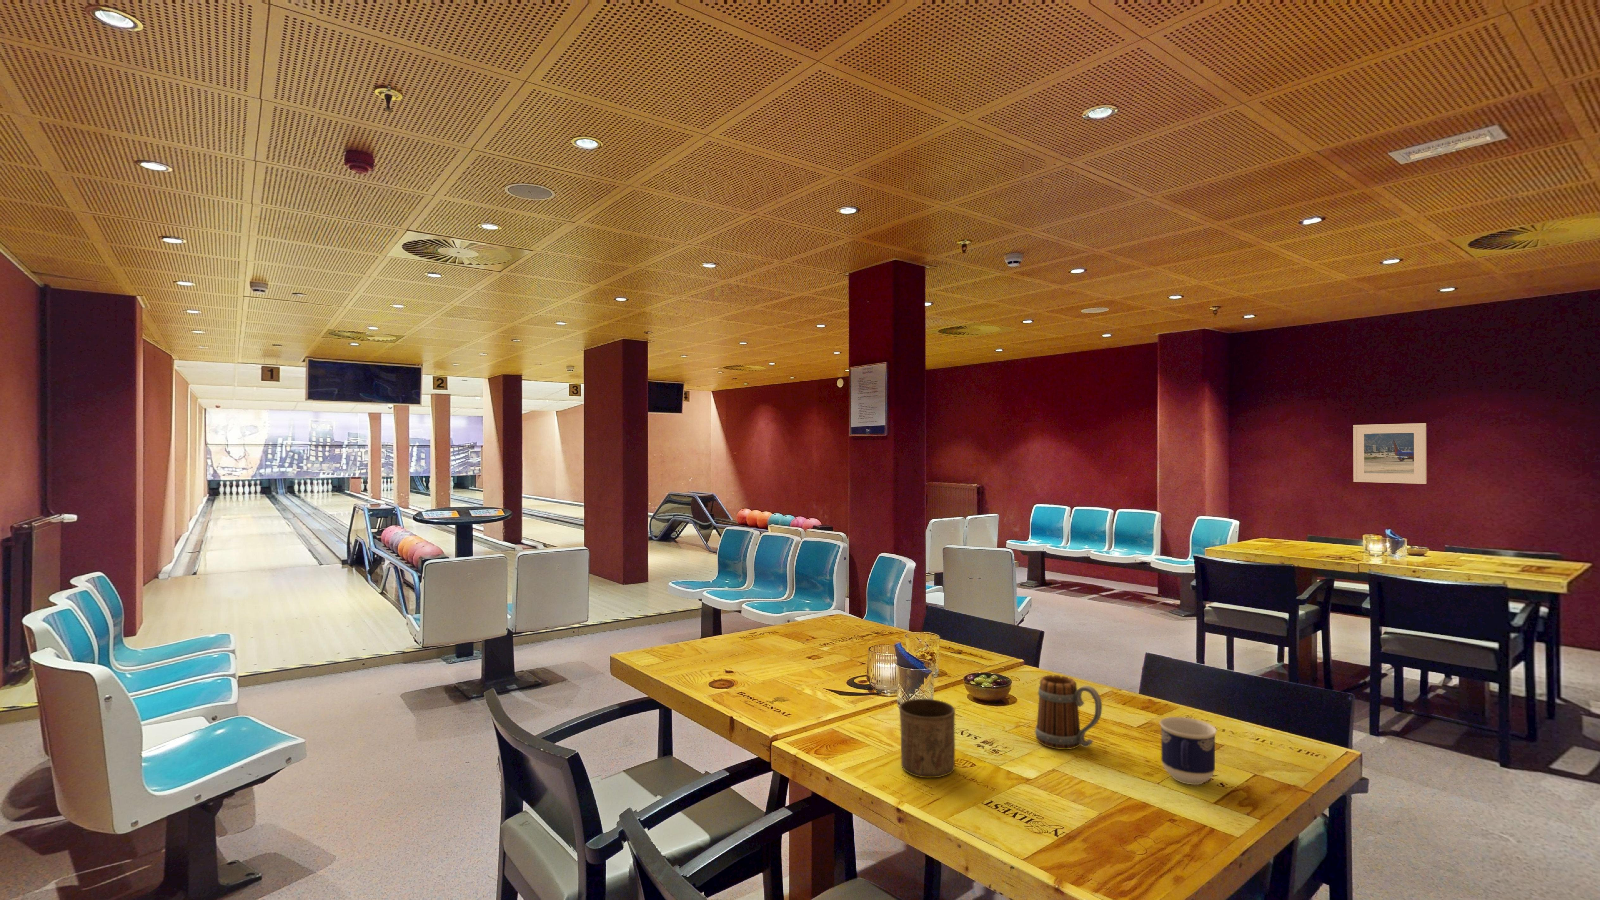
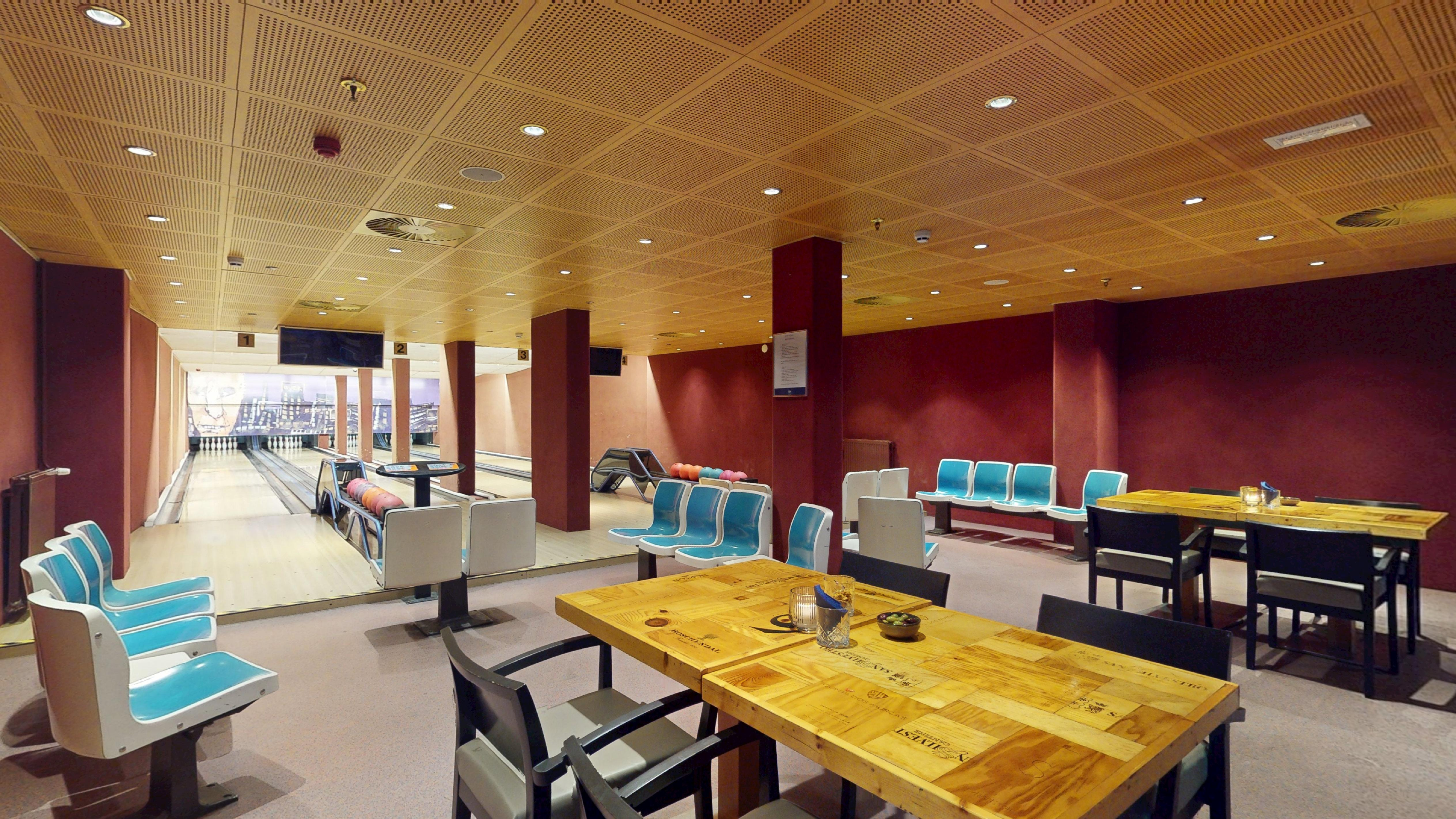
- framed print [1353,423,1427,485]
- beer mug [1035,675,1102,751]
- cup [1159,716,1218,785]
- cup [899,699,955,778]
